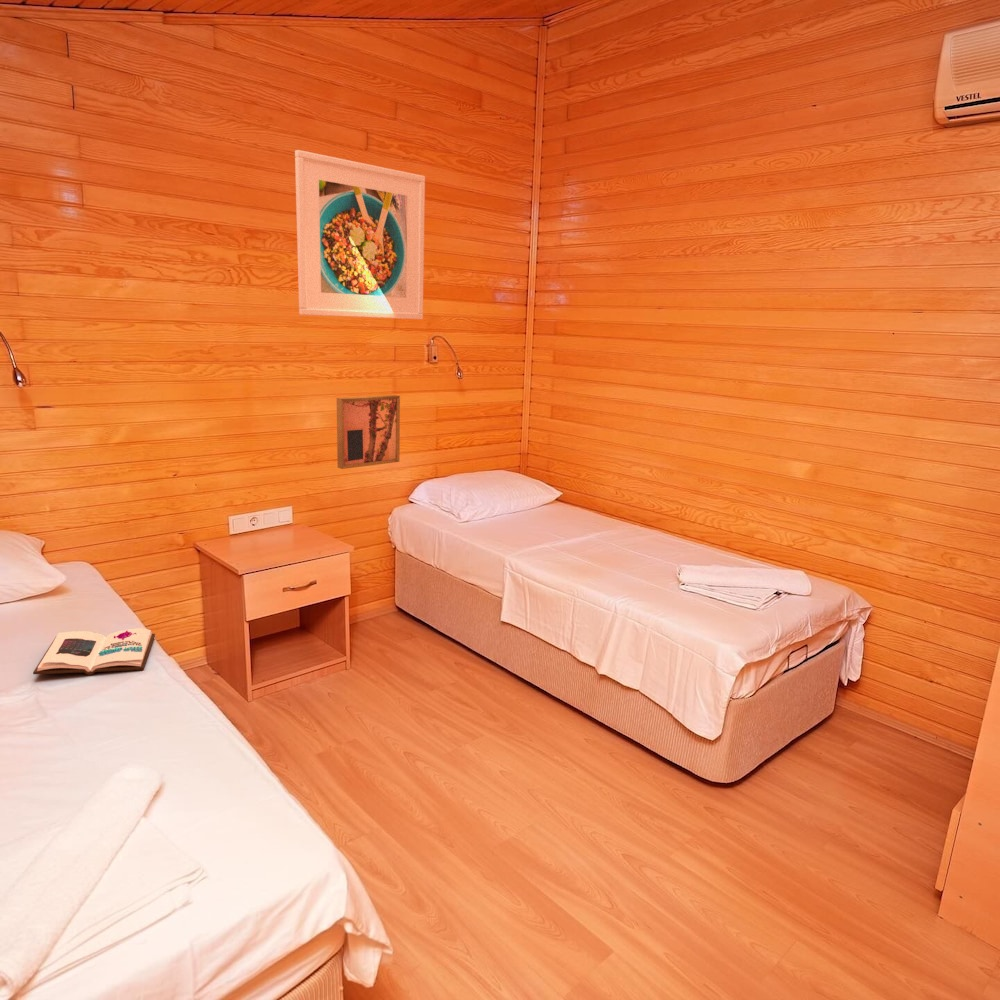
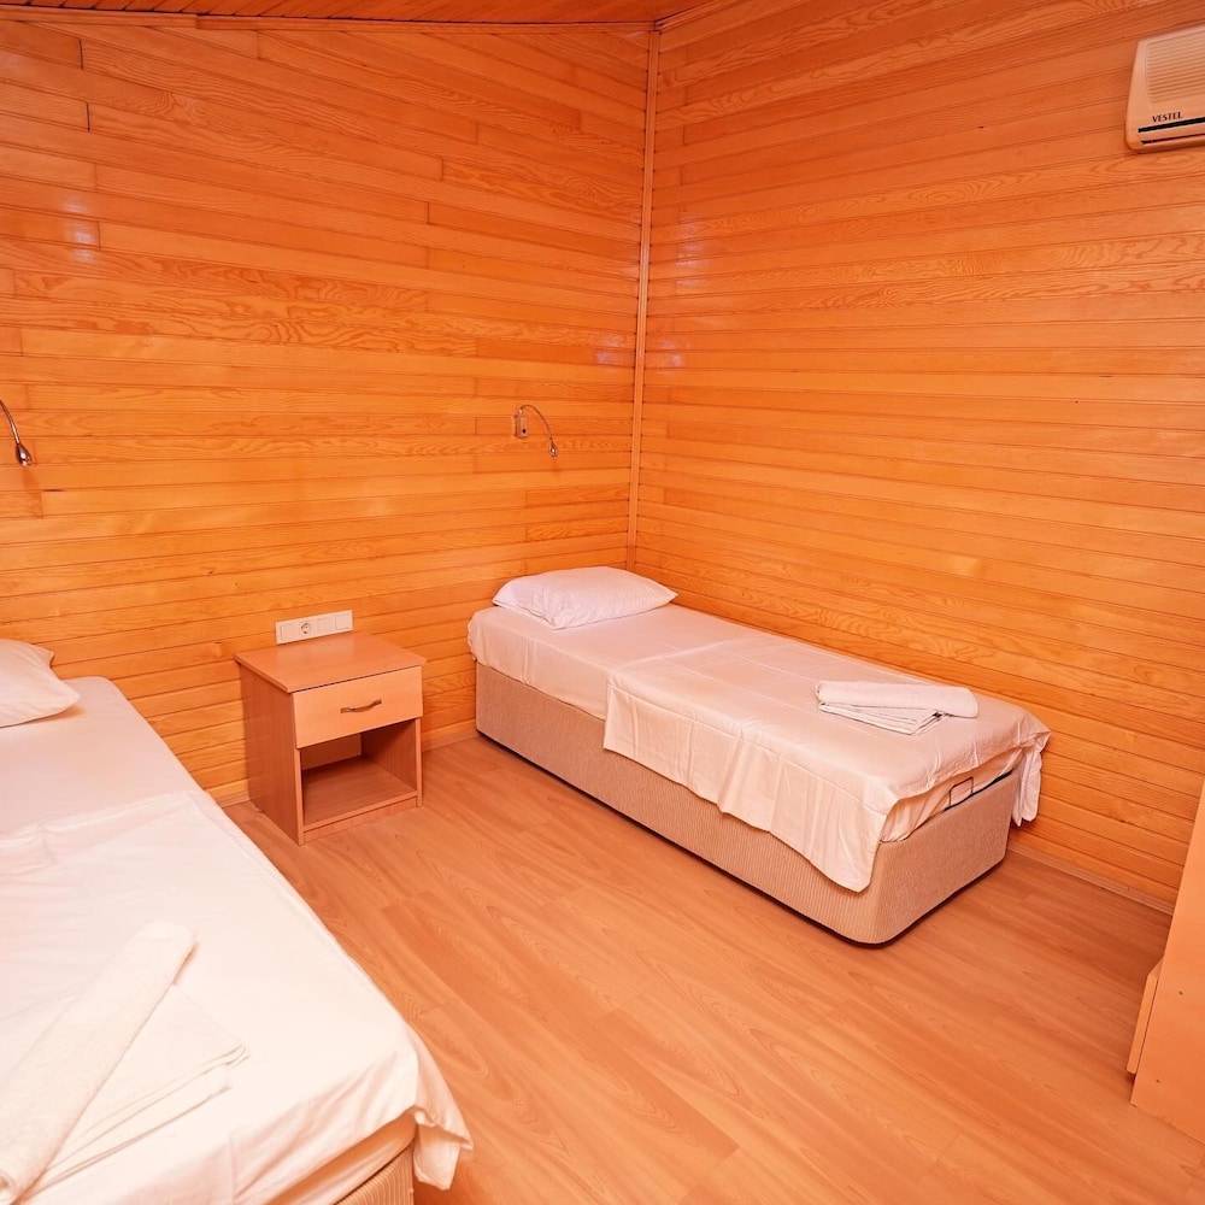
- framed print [294,149,426,320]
- book [32,627,156,676]
- wall art [336,394,401,470]
